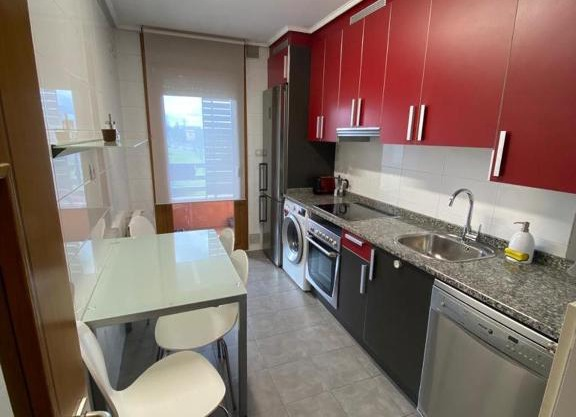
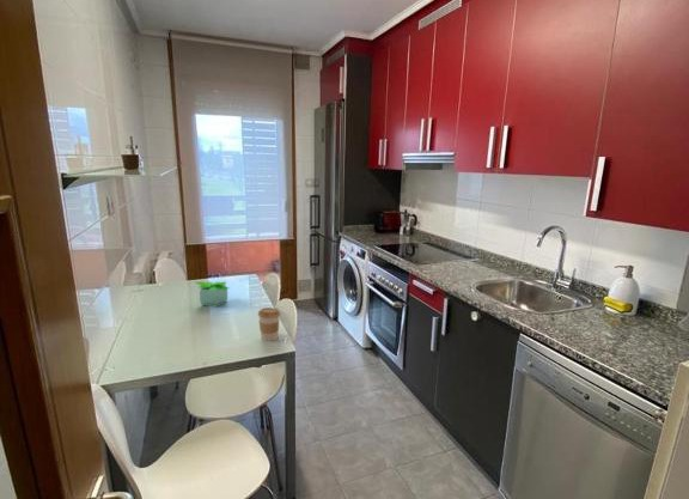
+ coffee cup [257,306,281,342]
+ potted plant [194,280,230,309]
